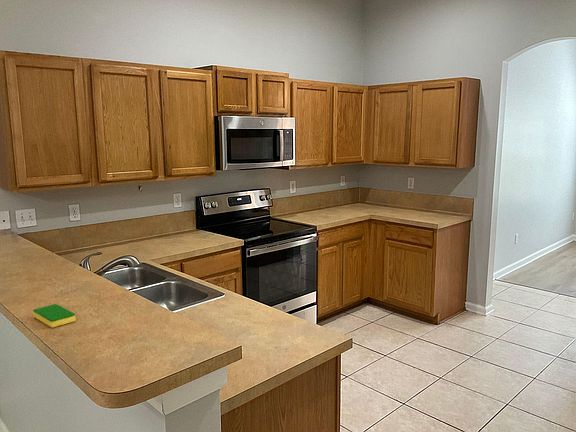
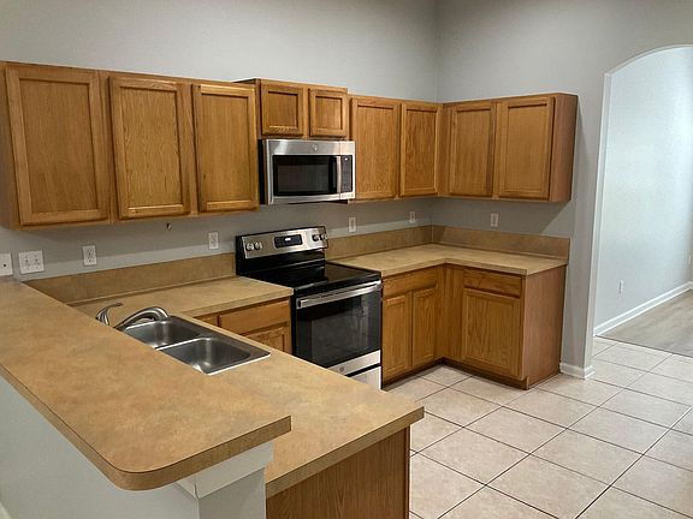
- dish sponge [32,303,77,329]
